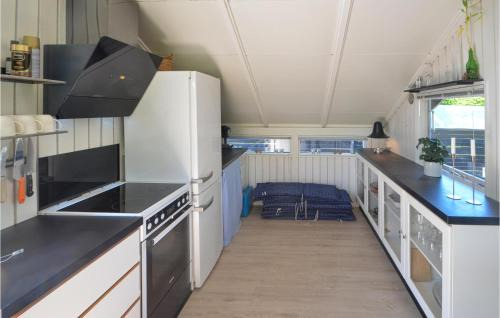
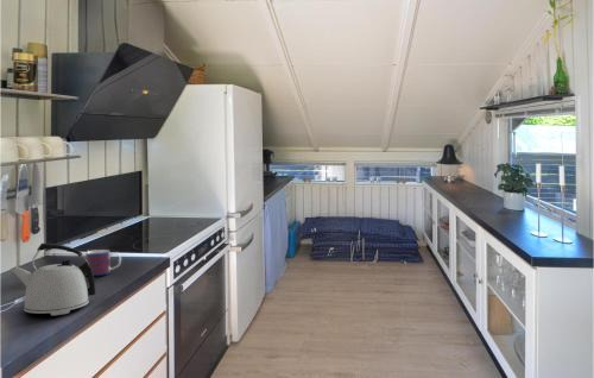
+ kettle [10,242,97,316]
+ mug [84,248,122,277]
